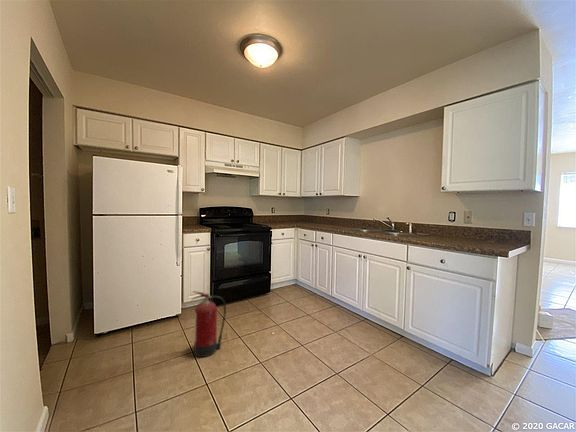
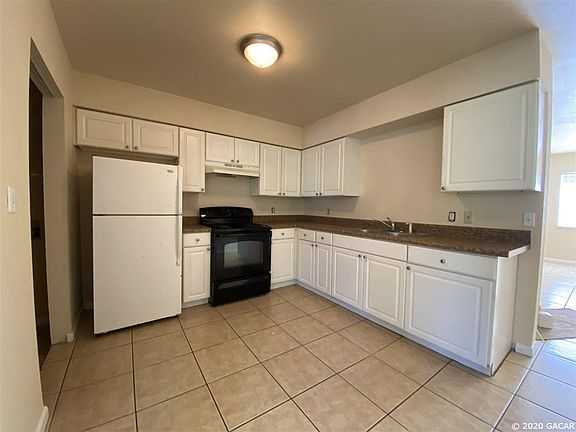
- fire extinguisher [191,290,227,358]
